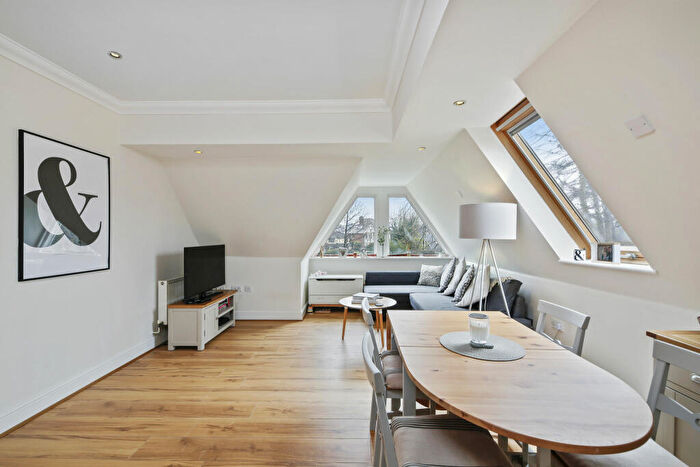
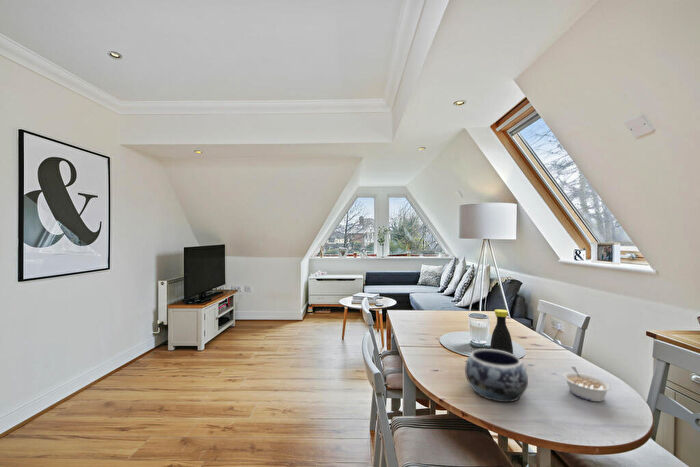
+ legume [562,365,613,402]
+ decorative bowl [464,348,529,403]
+ bottle [489,308,514,354]
